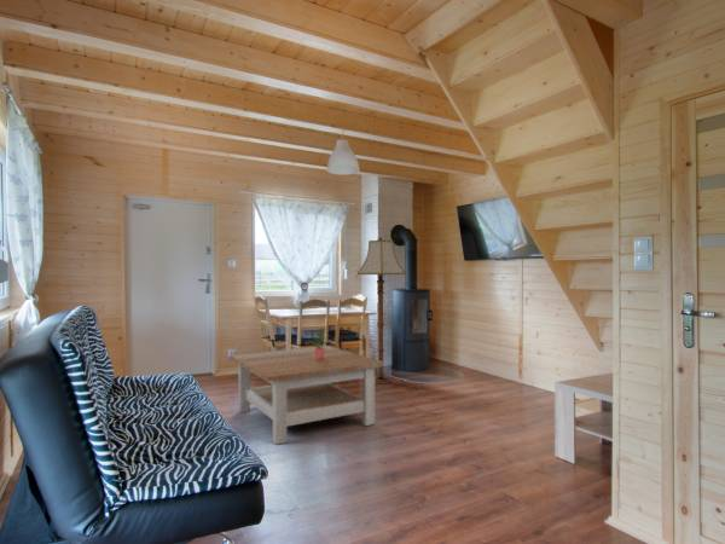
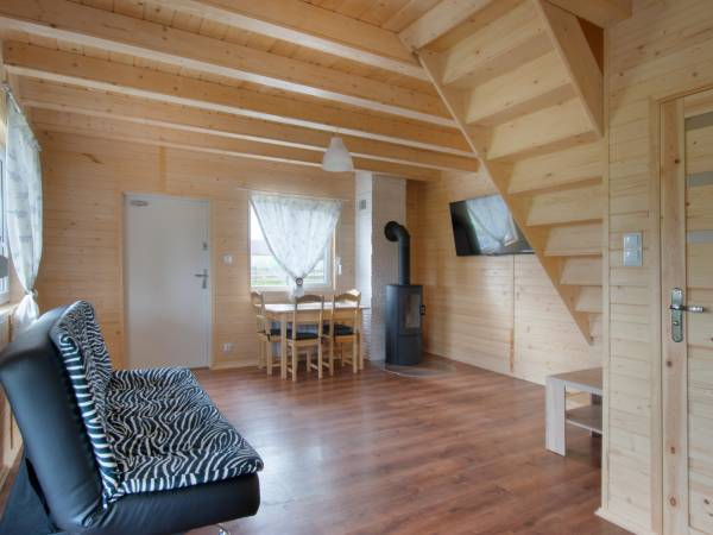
- coffee table [228,345,385,446]
- floor lamp [356,237,407,386]
- potted plant [303,326,326,360]
